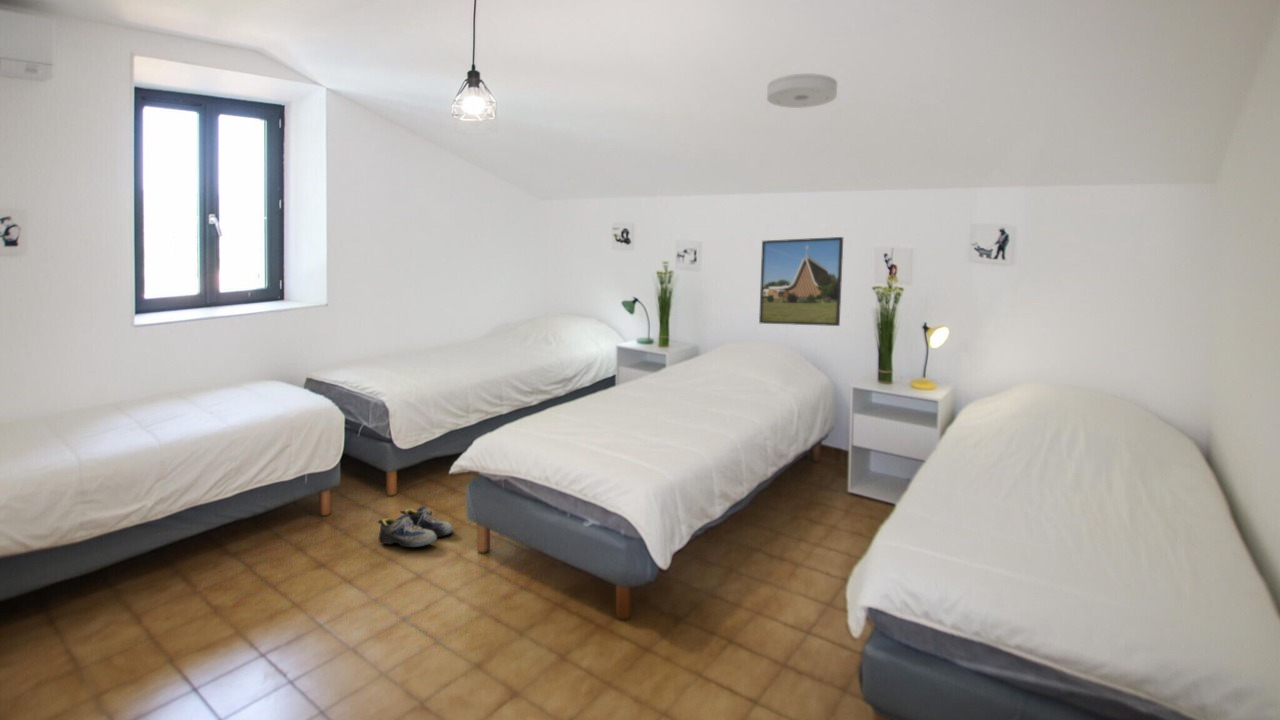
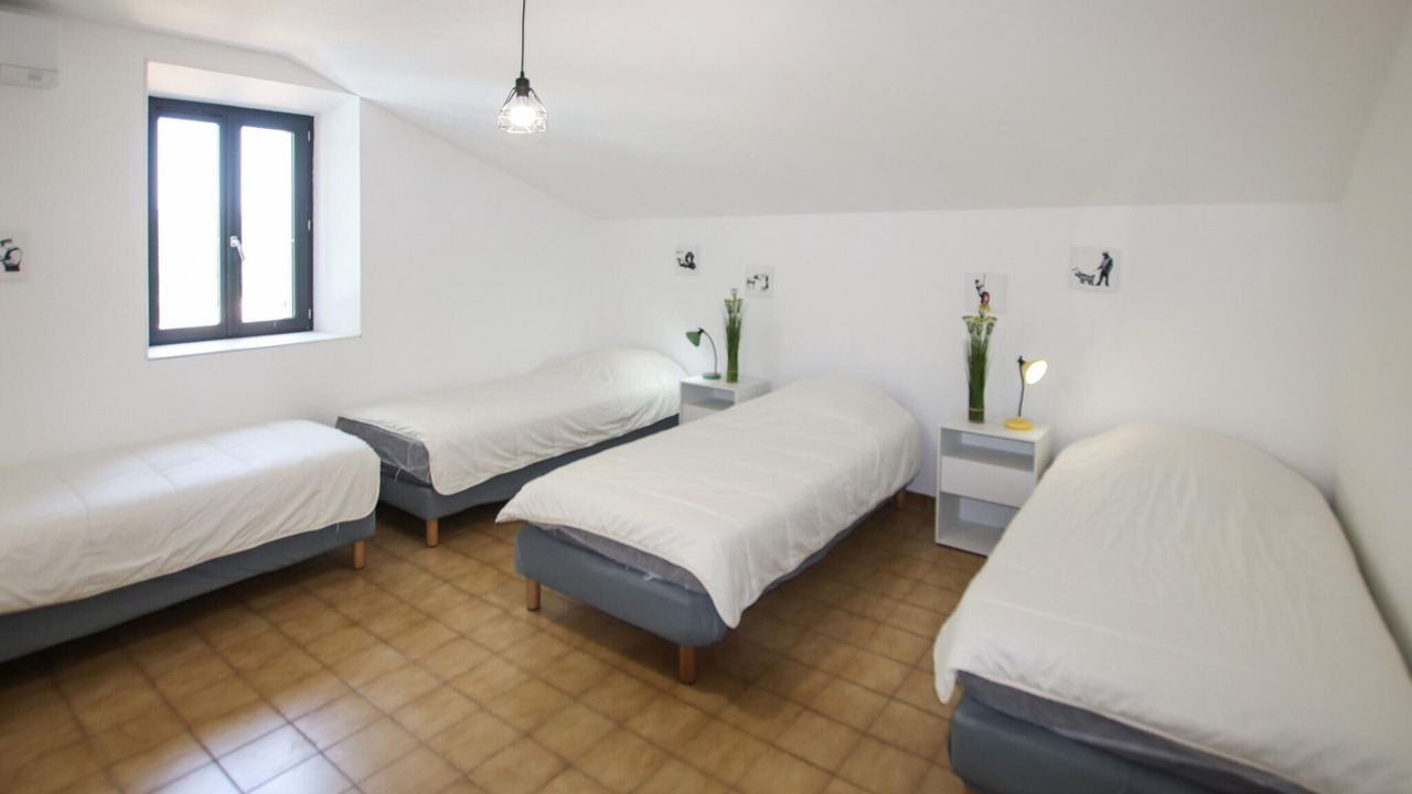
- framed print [758,236,844,327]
- smoke detector [766,73,838,109]
- shoe [377,505,454,548]
